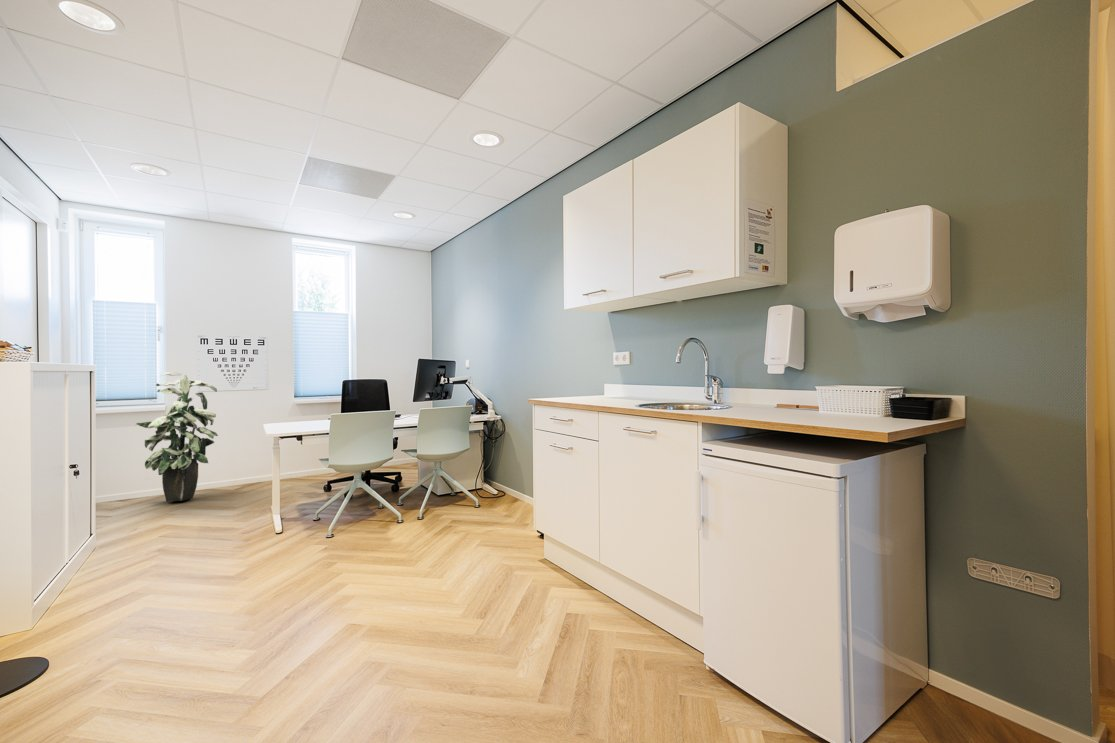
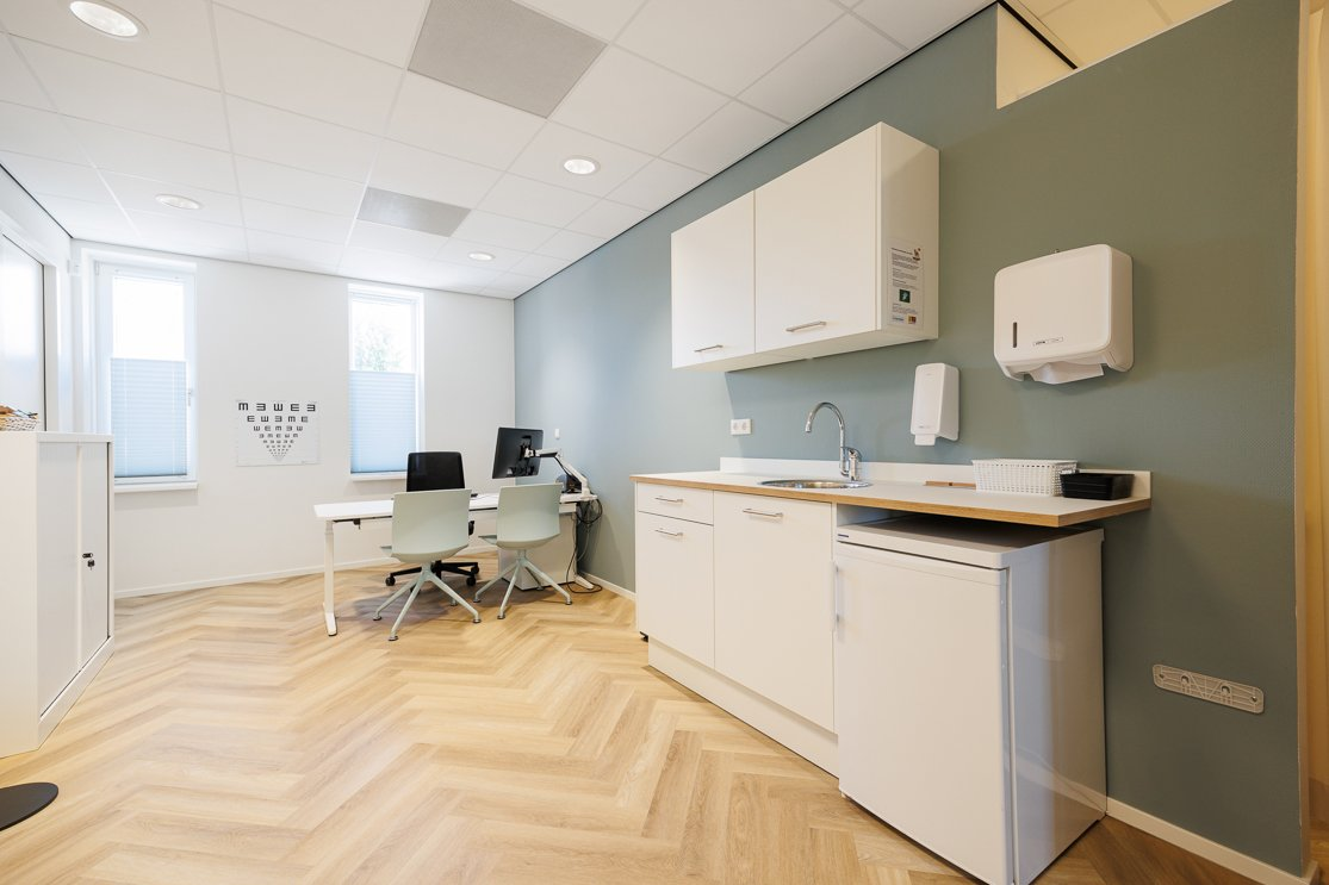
- indoor plant [135,371,219,503]
